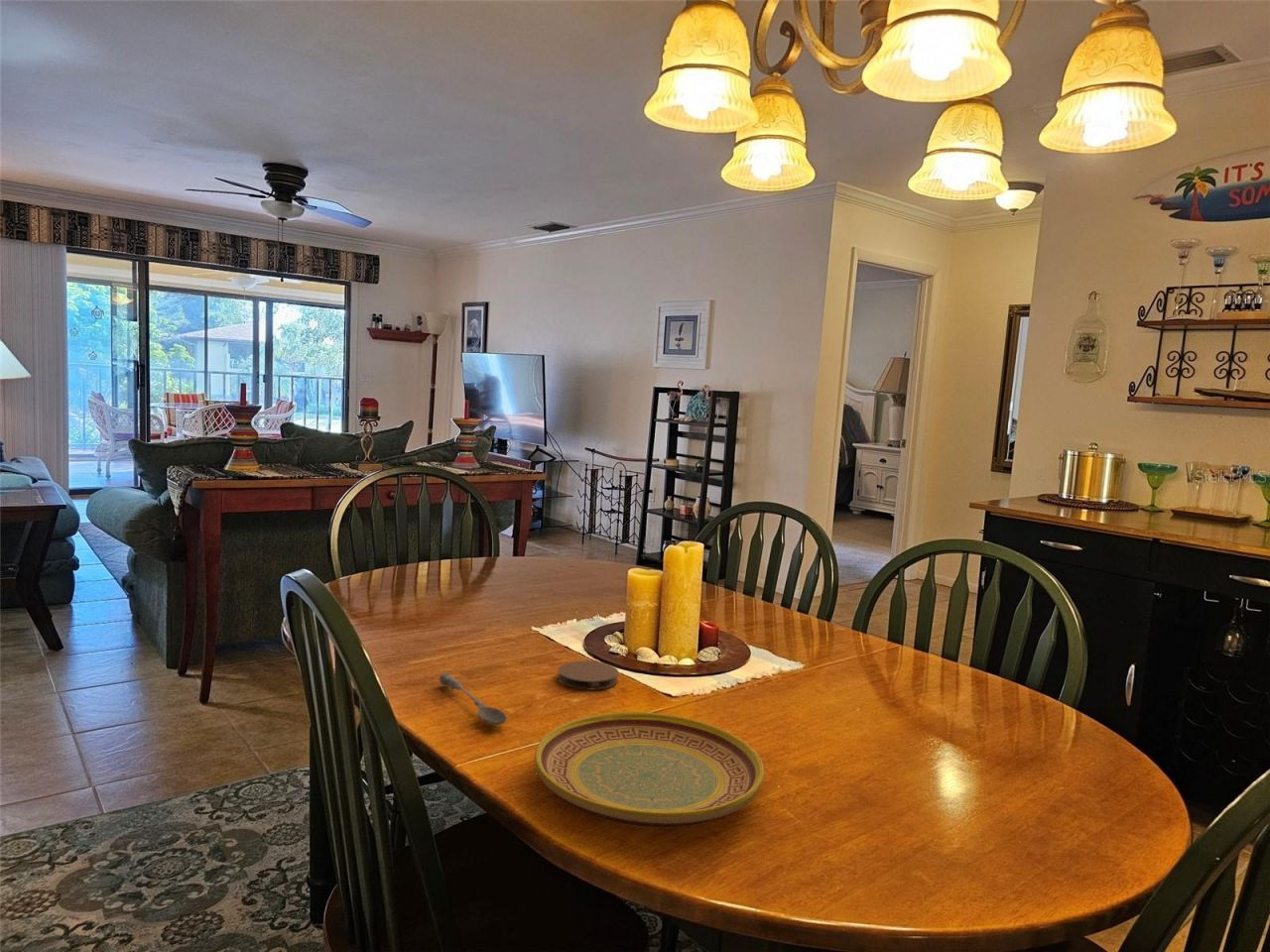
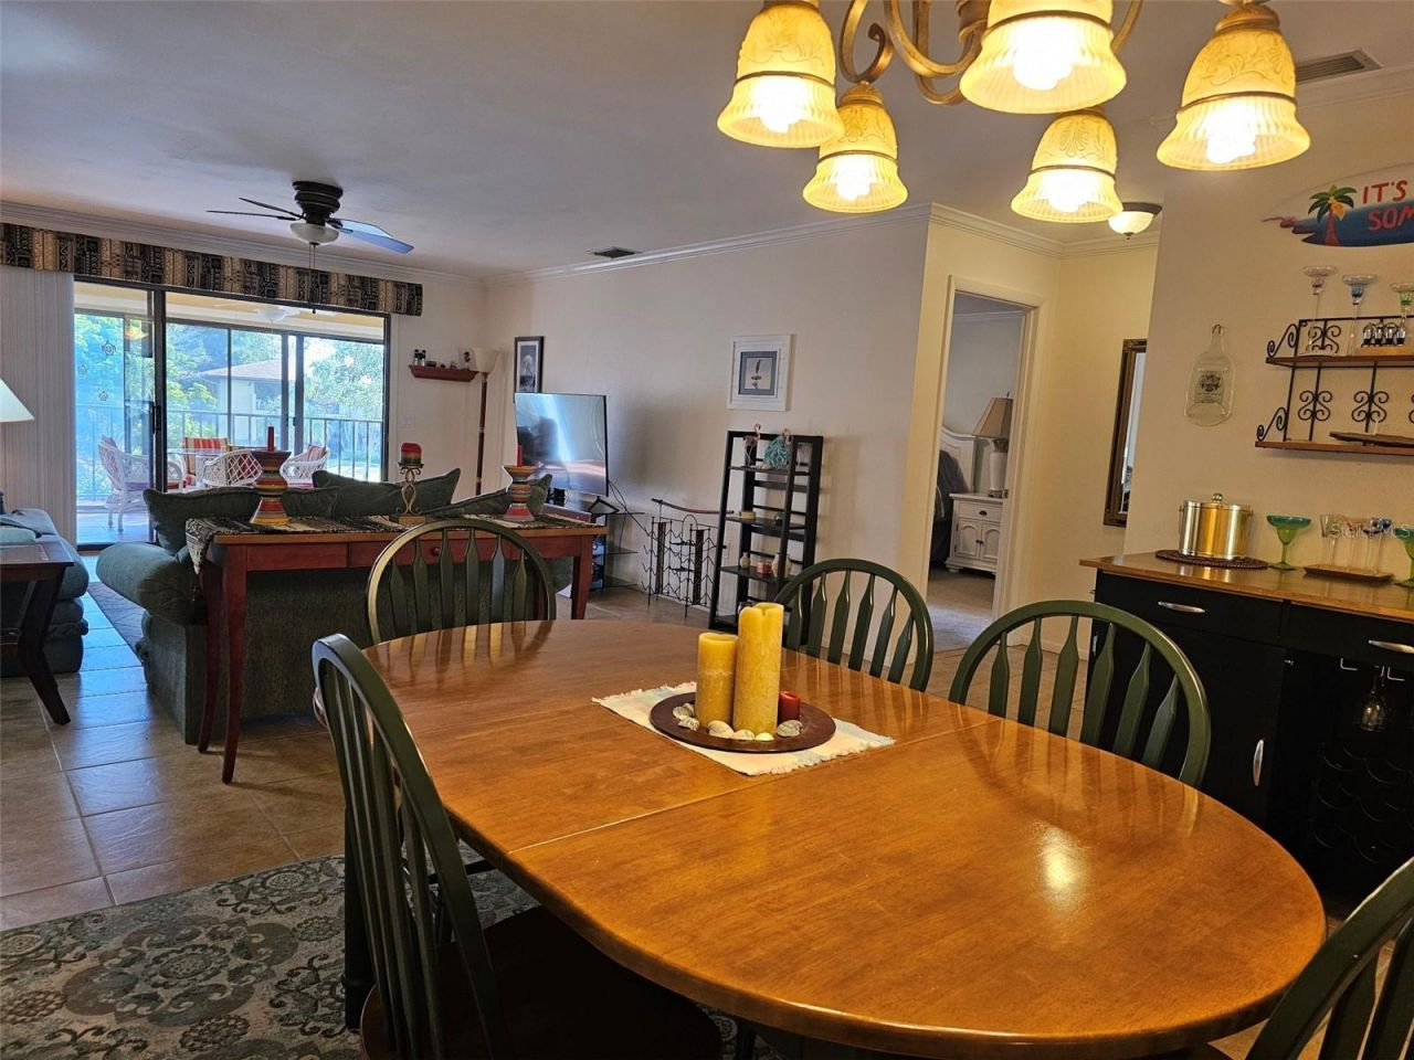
- plate [534,711,765,829]
- soupspoon [439,671,508,726]
- coaster [557,659,620,691]
